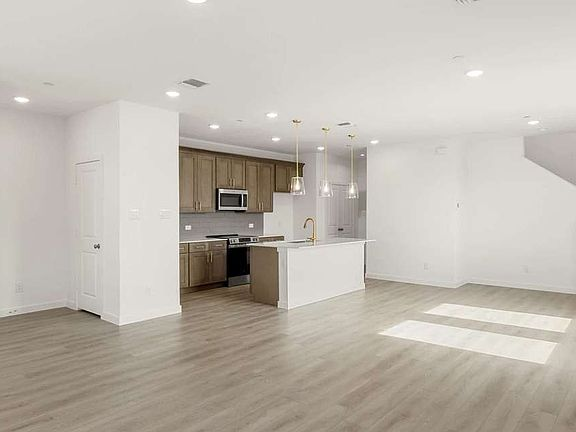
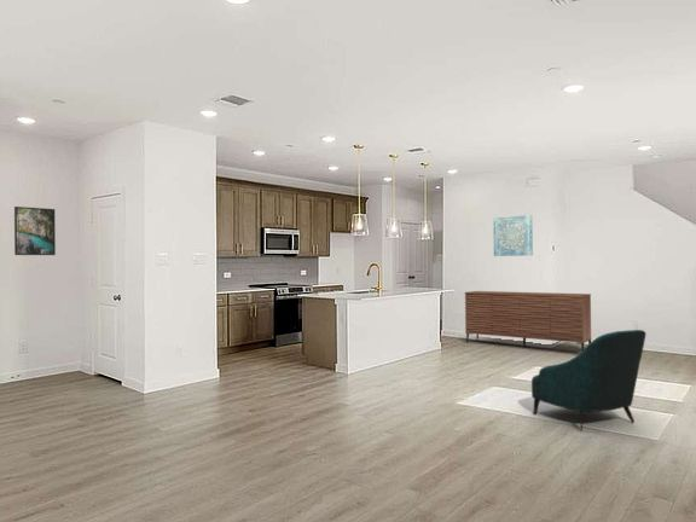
+ sideboard [463,290,592,352]
+ armchair [530,329,648,433]
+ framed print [13,205,57,256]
+ wall art [492,214,534,257]
